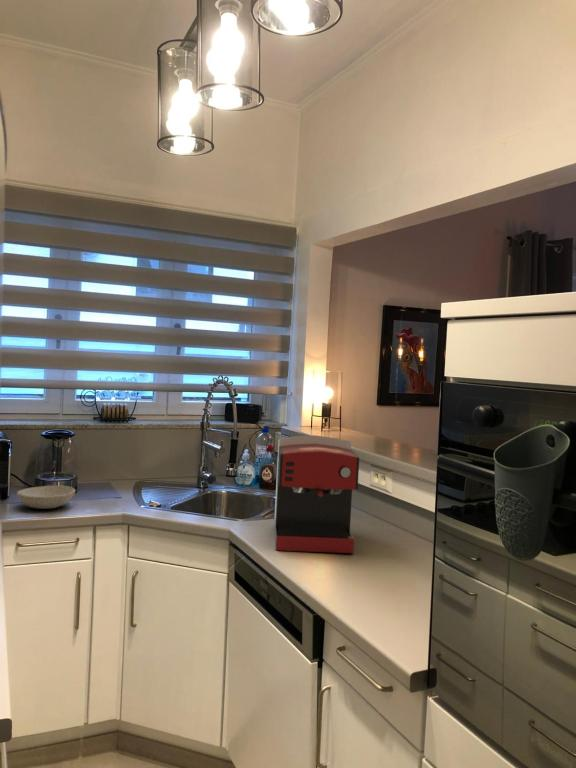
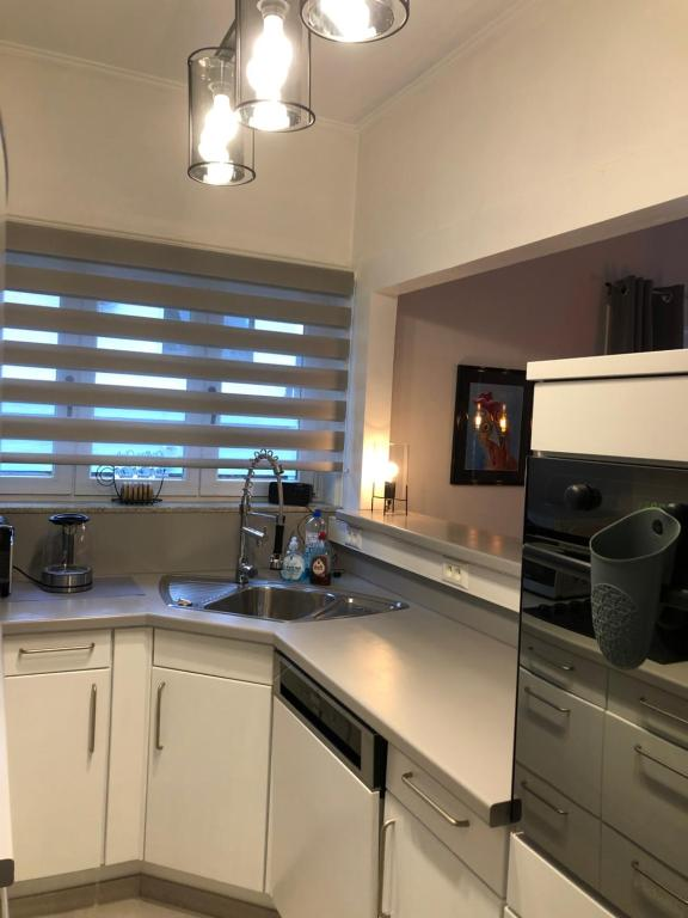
- coffee maker [273,434,360,554]
- bowl [16,484,76,510]
